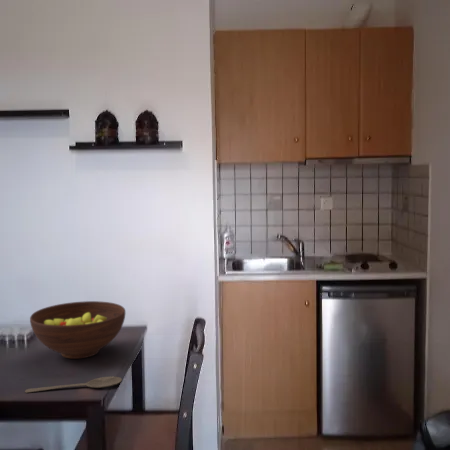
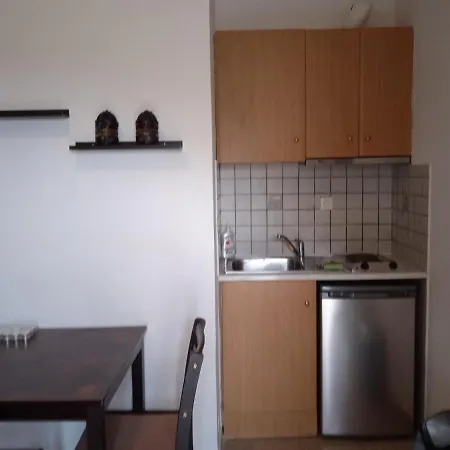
- wooden spoon [24,376,123,394]
- fruit bowl [29,300,126,360]
